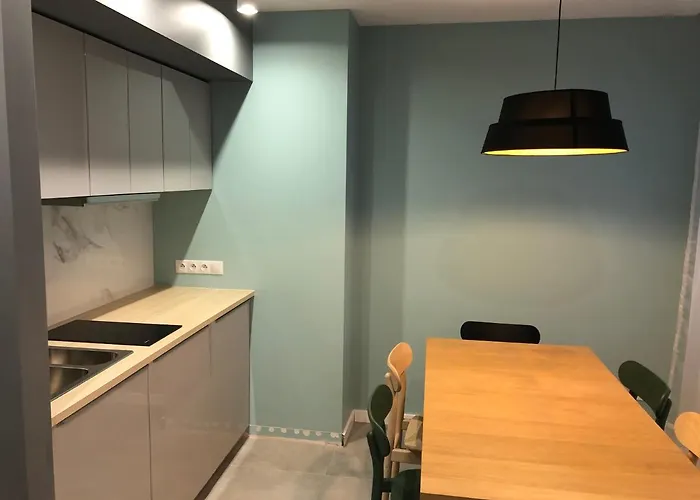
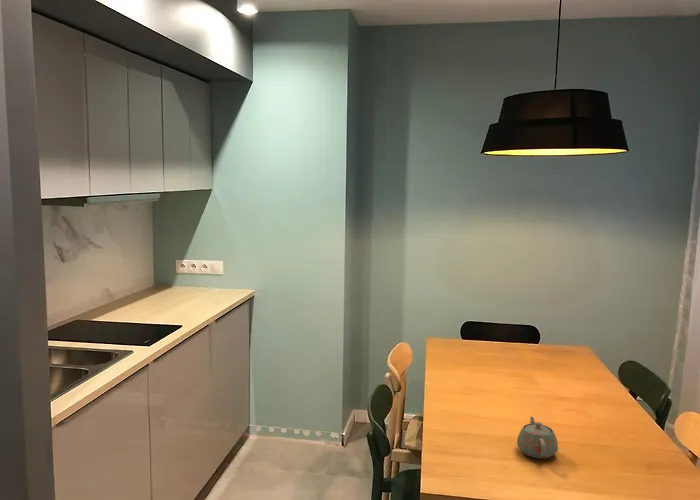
+ teapot [516,415,559,460]
